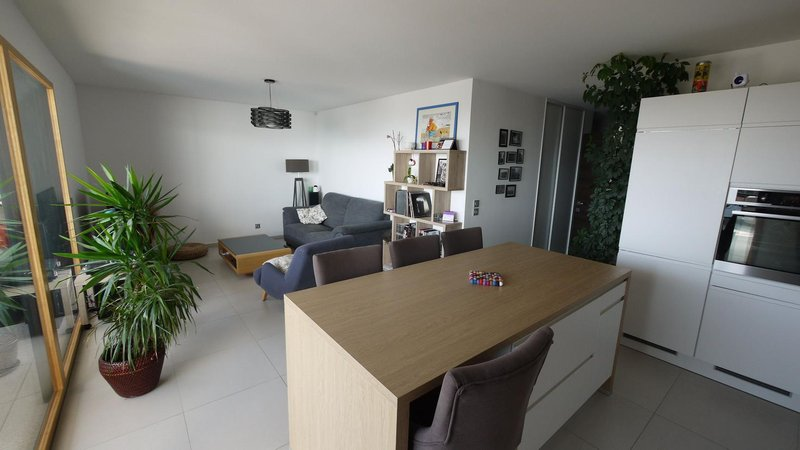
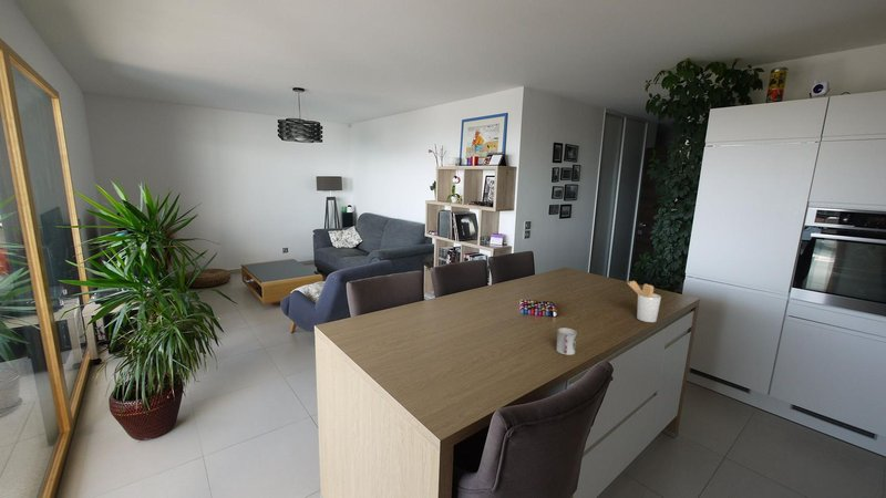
+ utensil holder [626,280,662,323]
+ cup [555,326,578,356]
